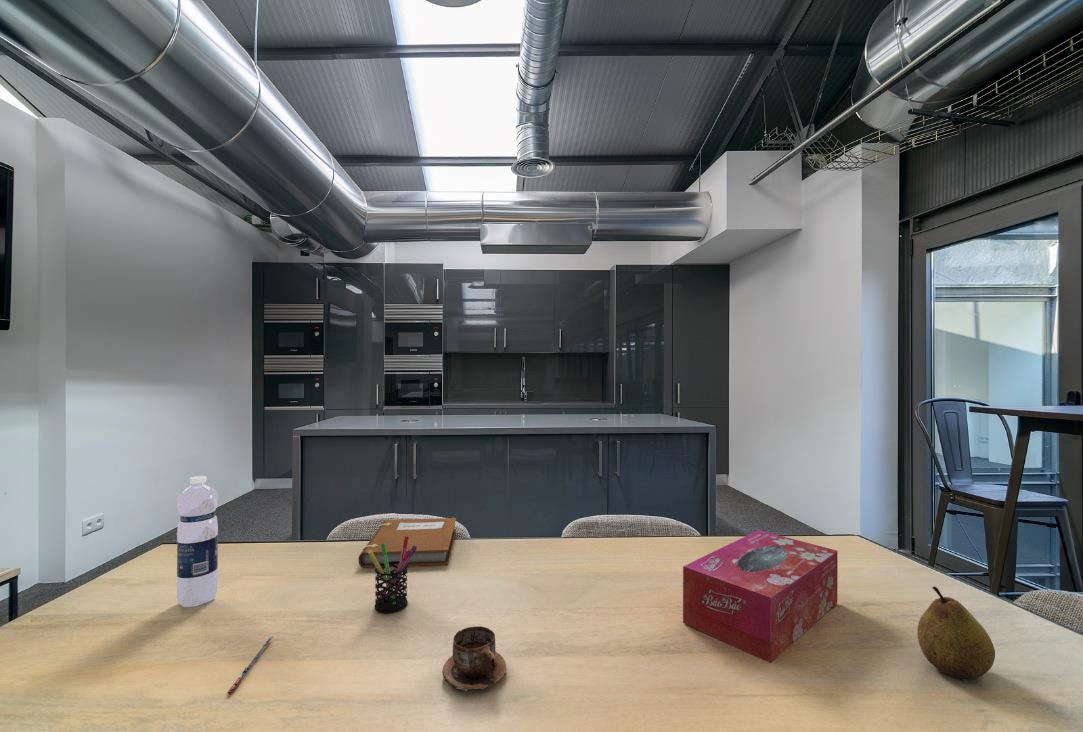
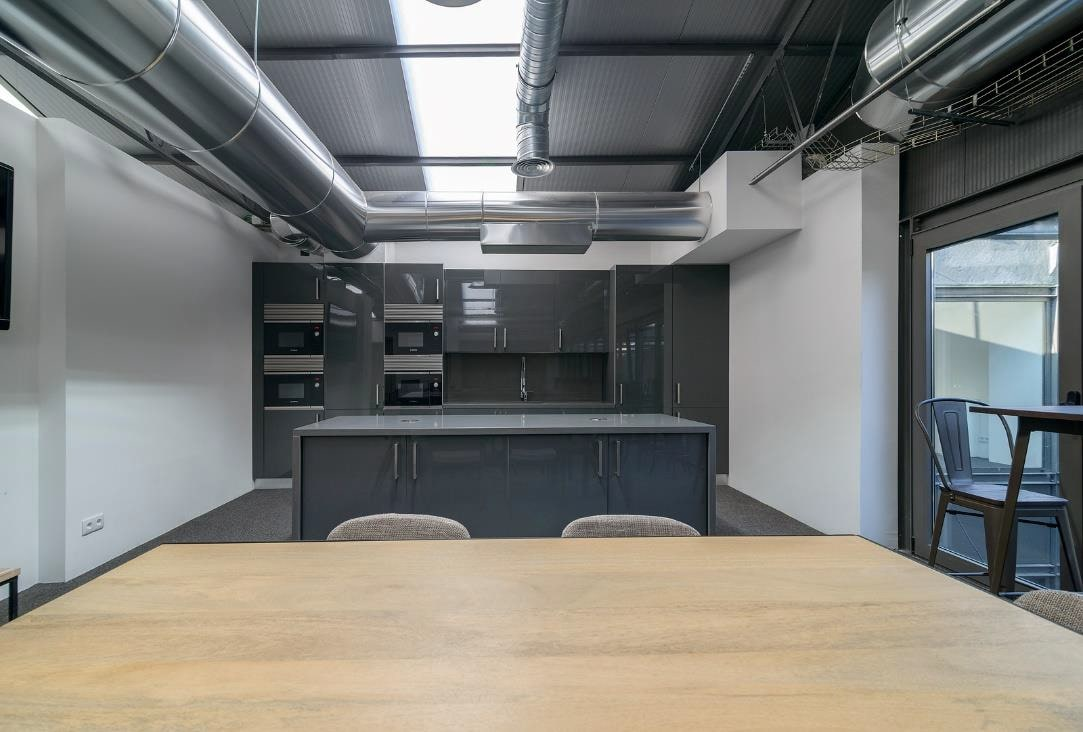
- pen [226,635,274,695]
- fruit [916,586,996,681]
- water bottle [175,475,219,608]
- tissue box [682,529,839,664]
- pen holder [368,536,417,614]
- cup [442,625,507,692]
- notebook [358,517,457,568]
